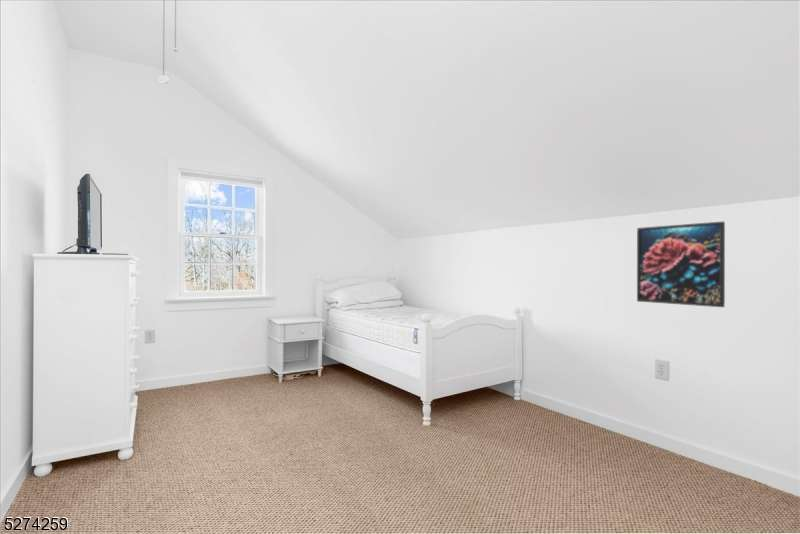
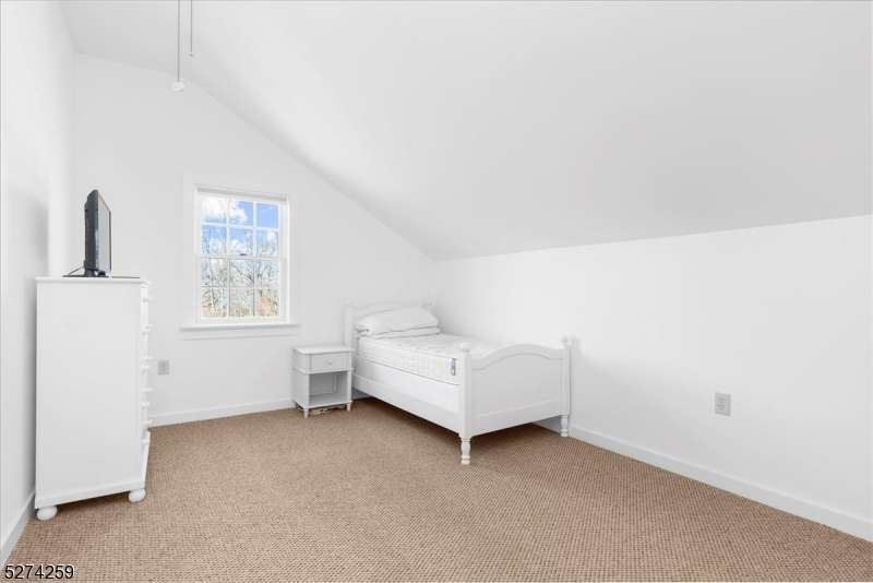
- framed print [636,221,726,308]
